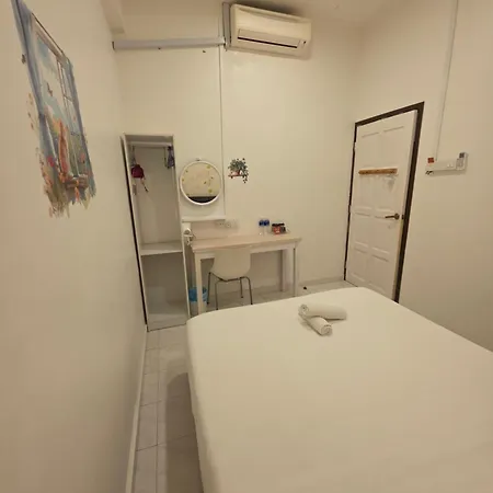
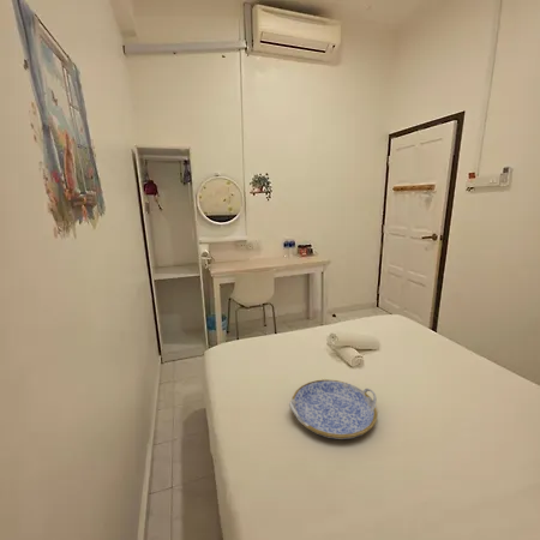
+ serving tray [288,378,379,440]
